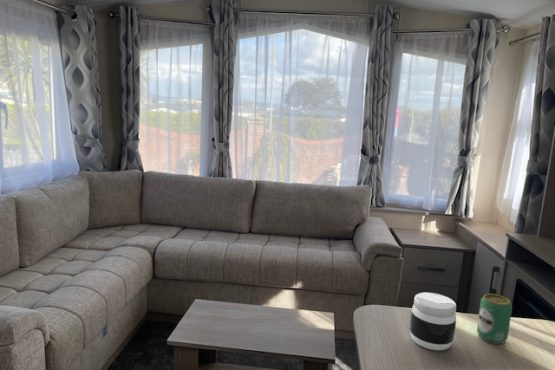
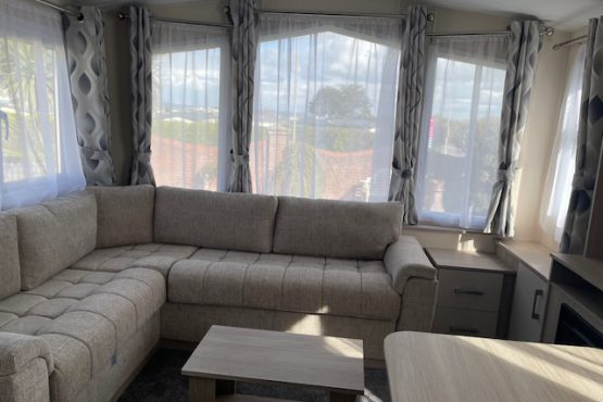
- jar [409,292,457,351]
- beverage can [476,293,513,345]
